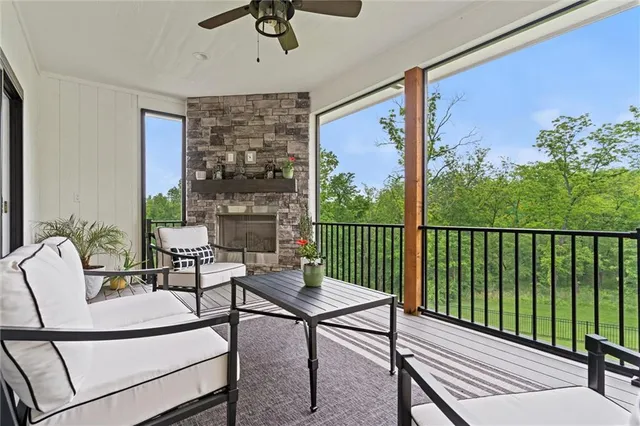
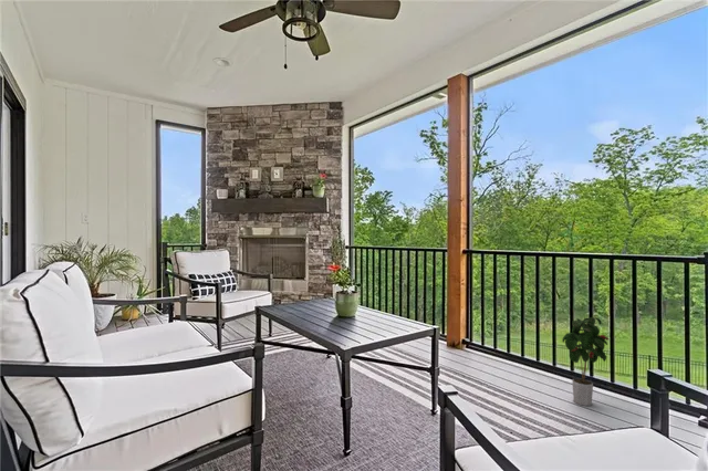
+ potted plant [561,316,611,407]
